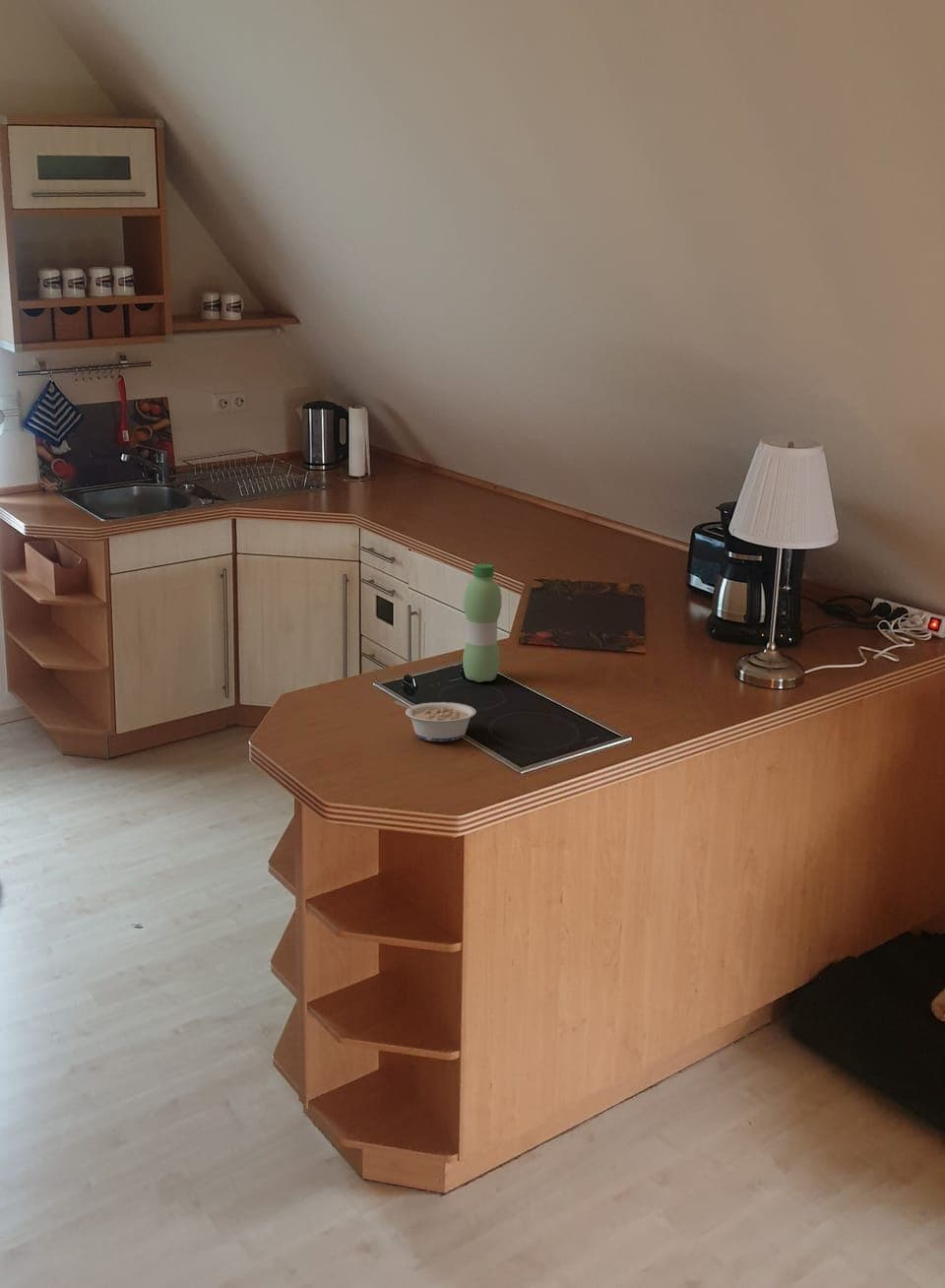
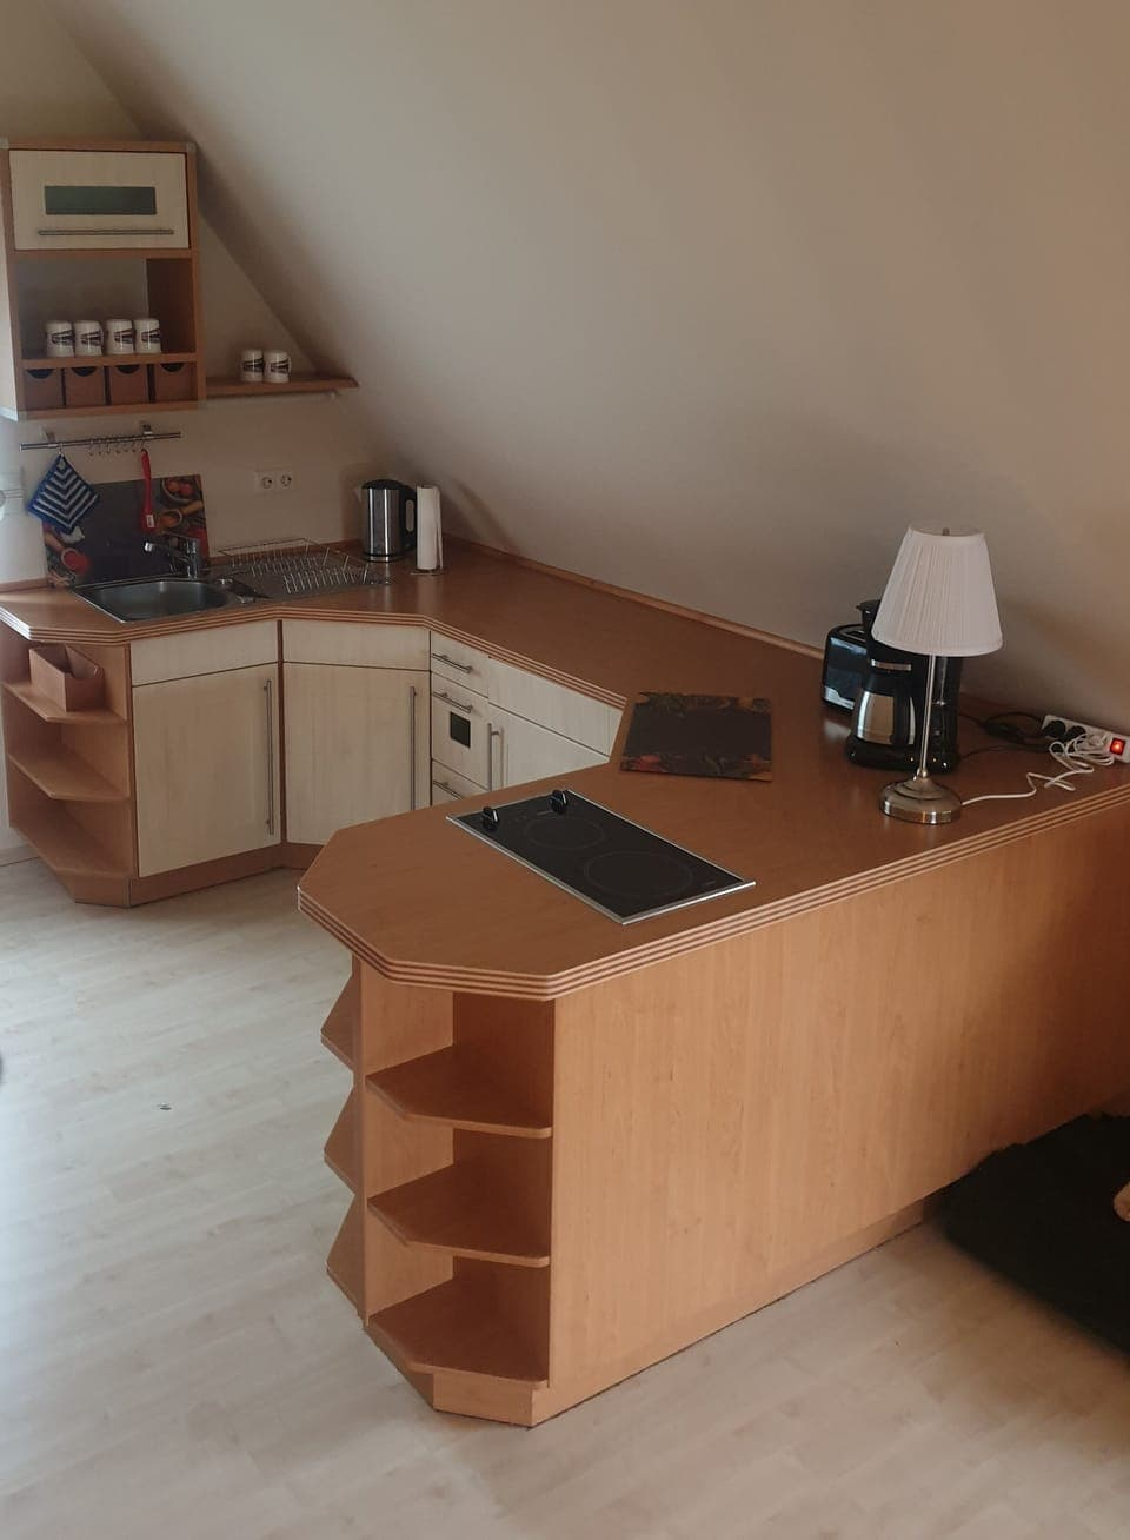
- legume [394,700,476,742]
- water bottle [462,563,503,683]
